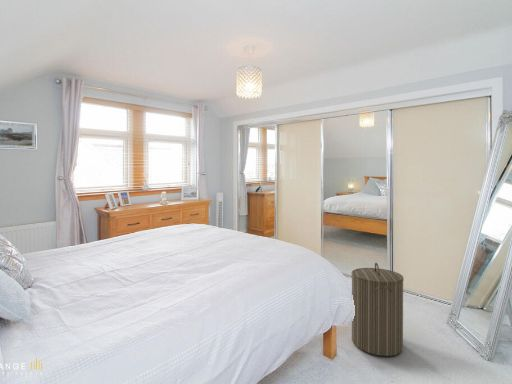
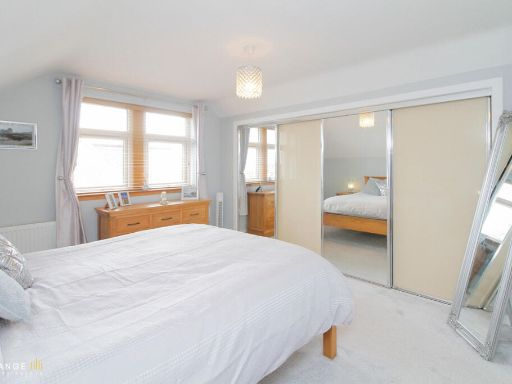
- laundry hamper [351,262,405,357]
